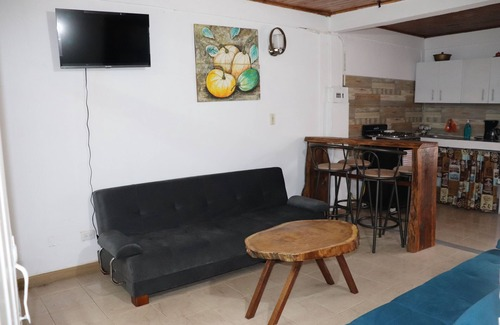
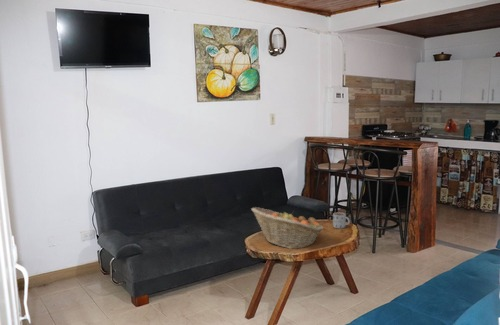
+ fruit basket [250,206,324,250]
+ mug [332,211,351,229]
